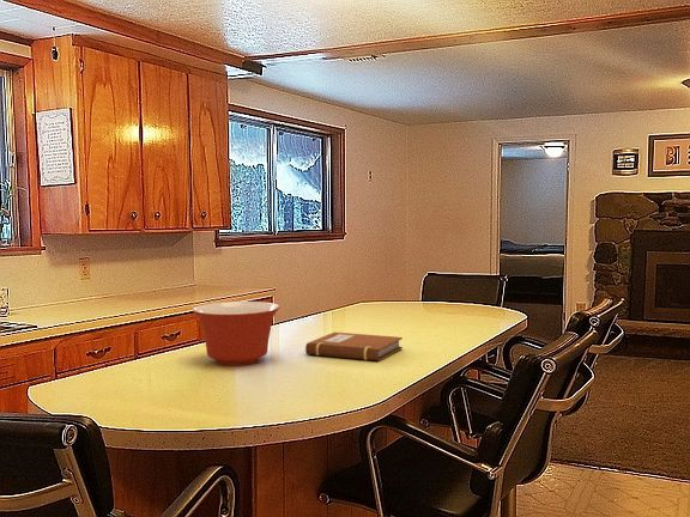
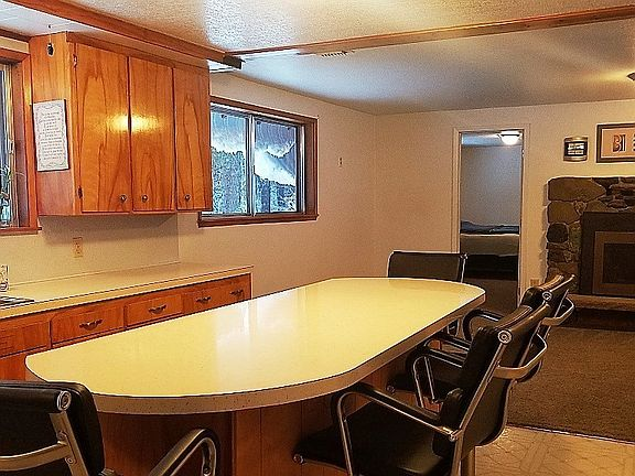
- mixing bowl [192,300,280,366]
- notebook [304,332,404,361]
